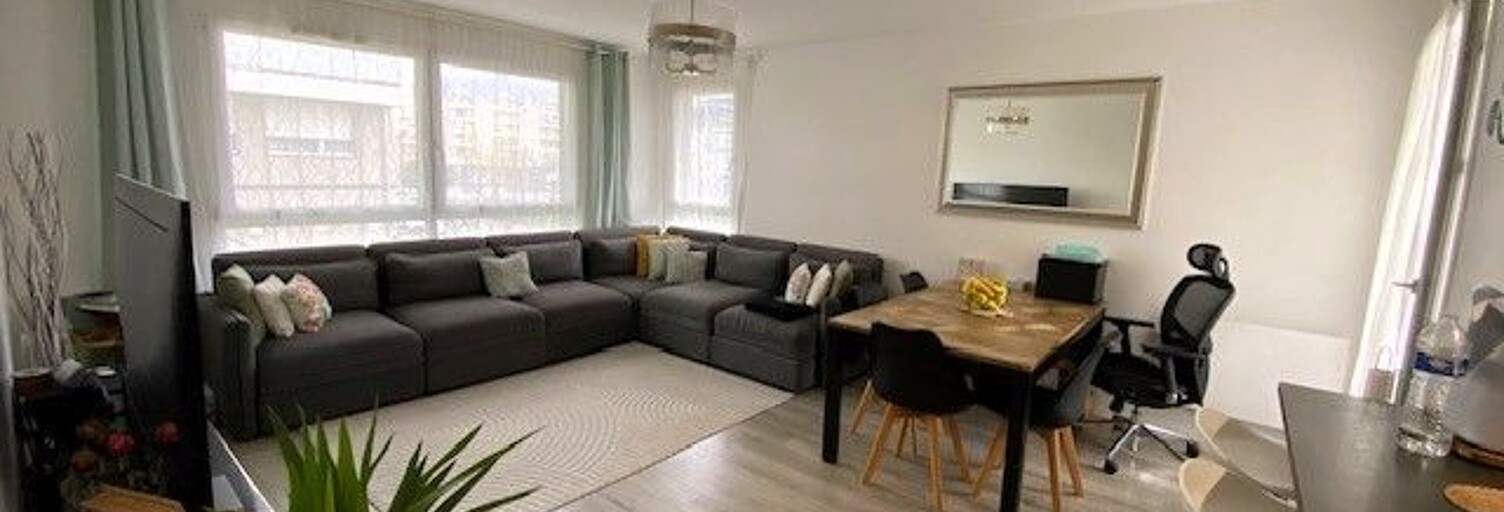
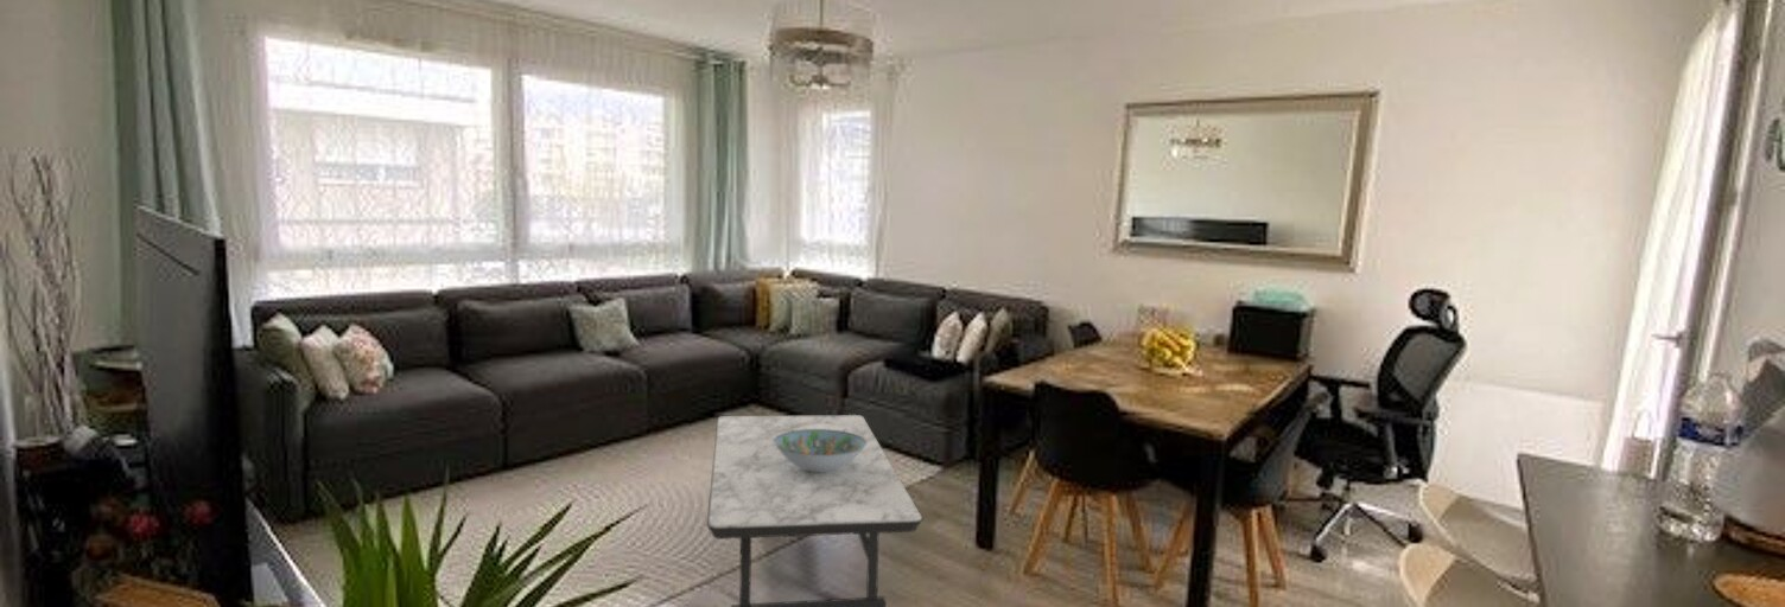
+ decorative bowl [775,429,866,472]
+ coffee table [706,414,925,607]
